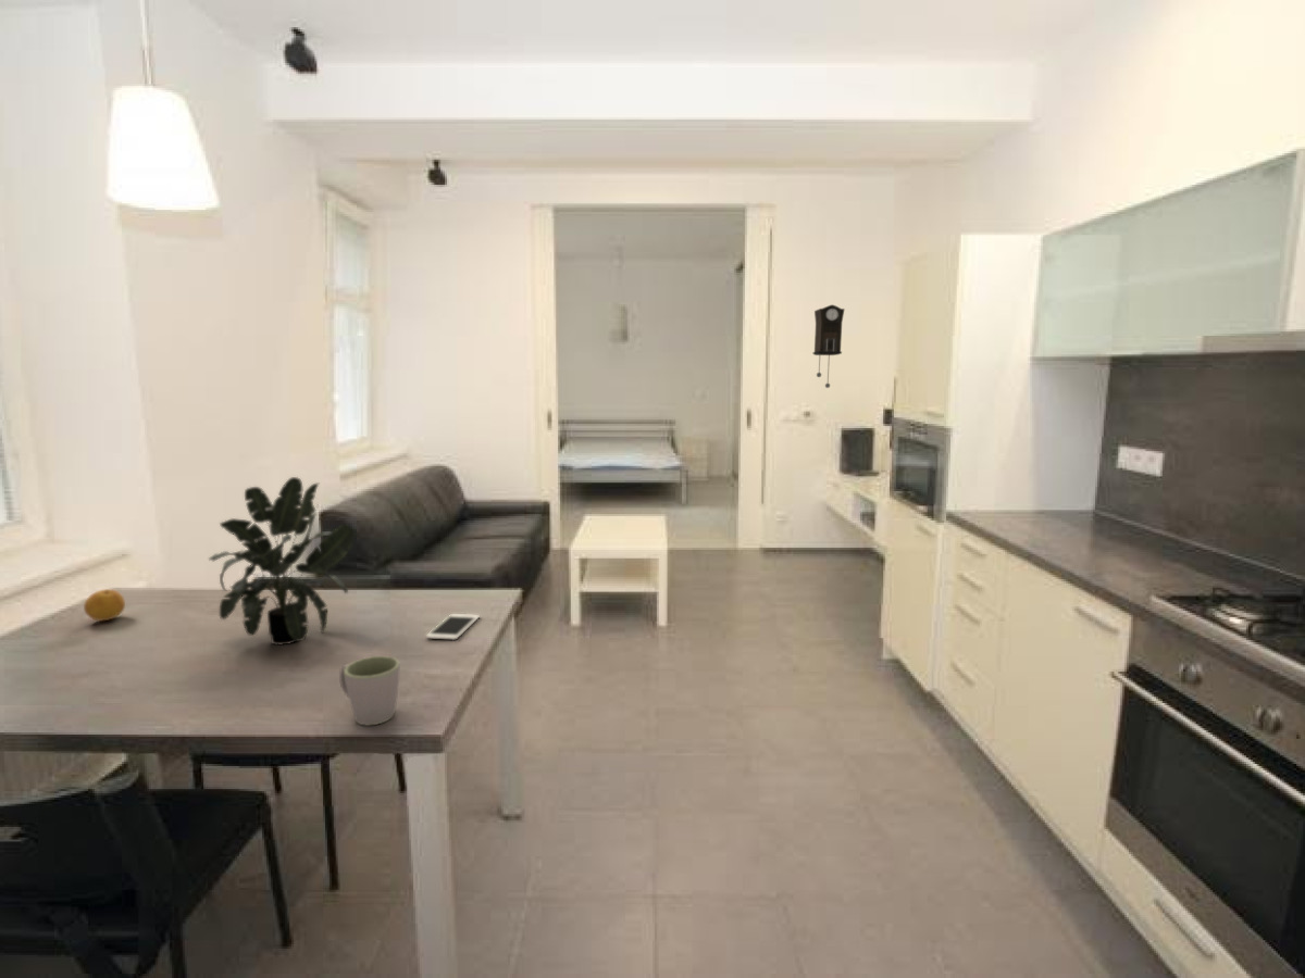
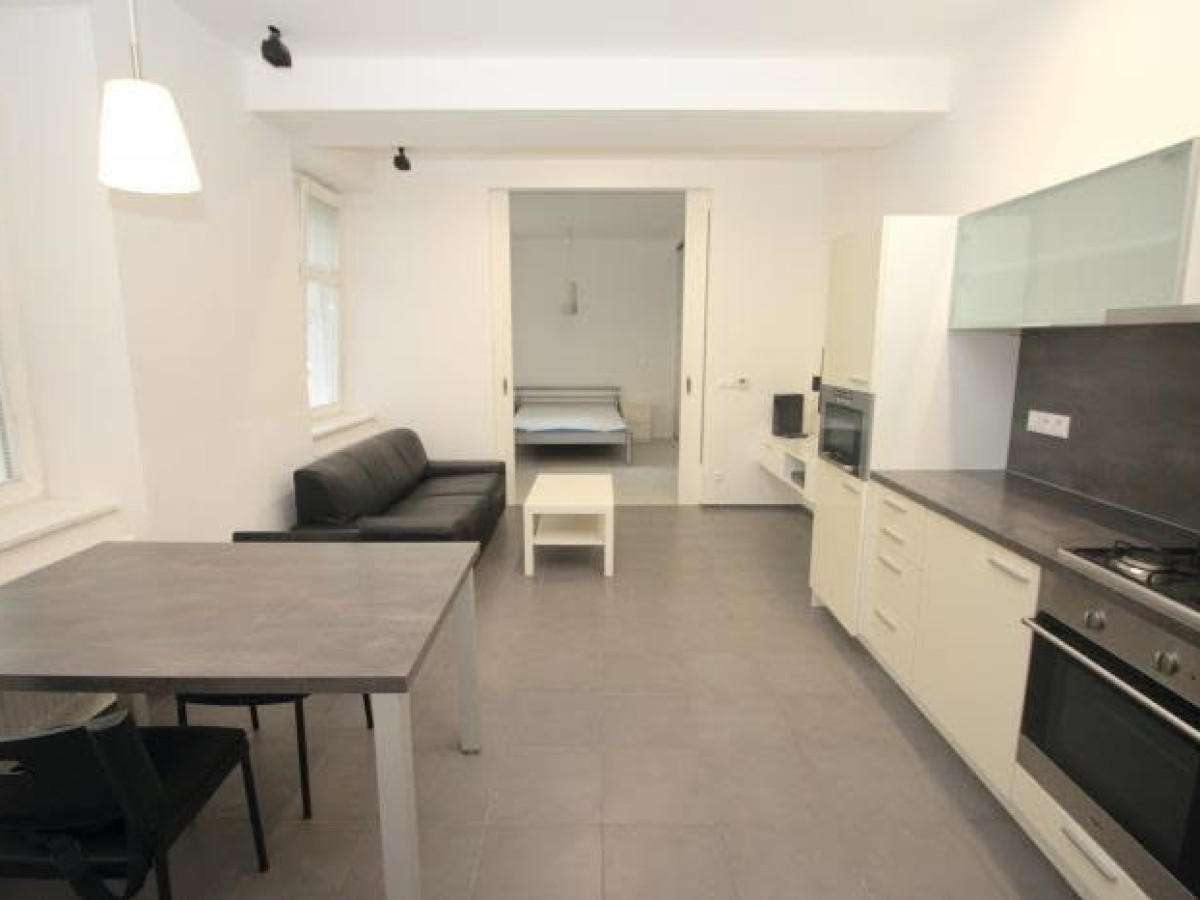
- potted plant [208,476,356,645]
- mug [338,655,401,726]
- cell phone [425,613,481,641]
- pendulum clock [812,303,846,389]
- fruit [83,588,126,622]
